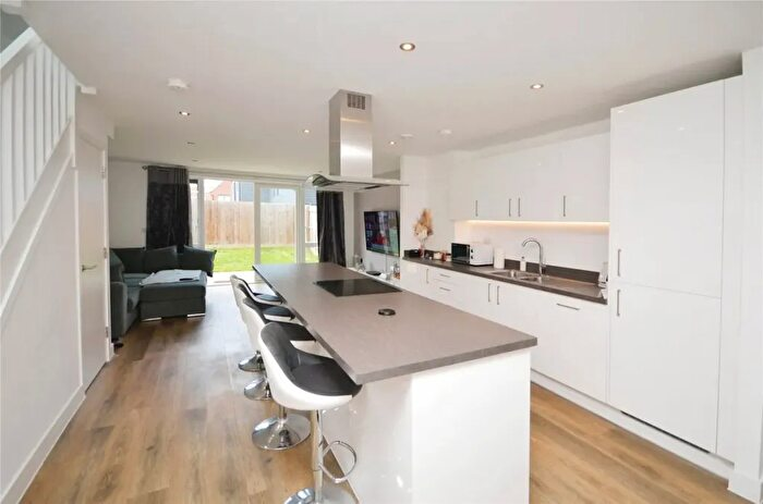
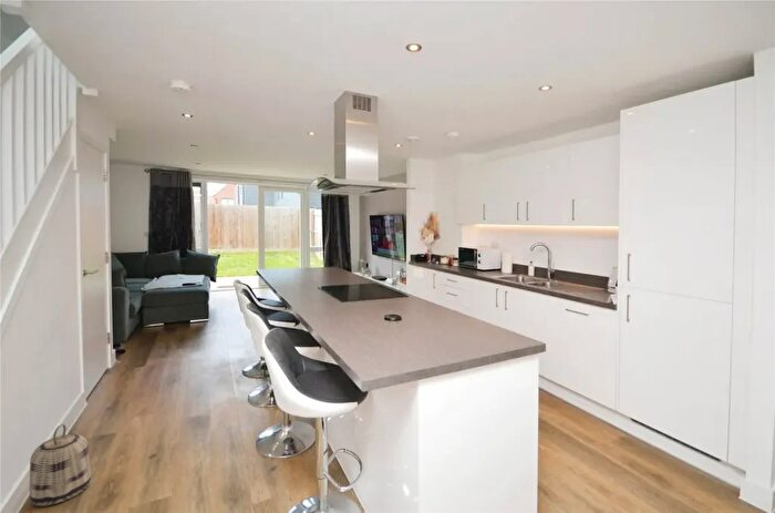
+ basket [28,423,93,507]
